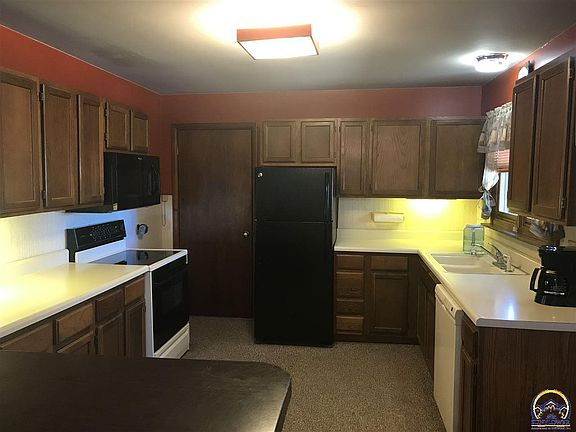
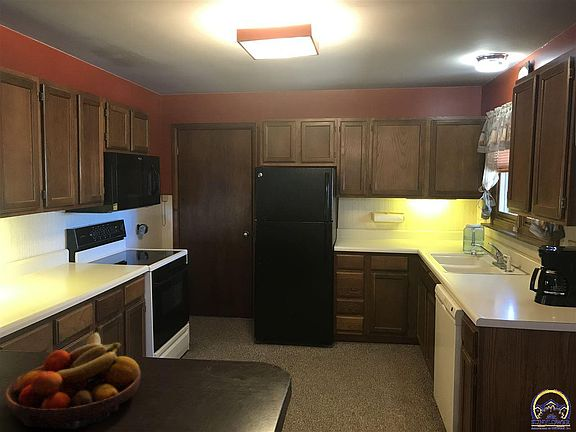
+ fruit bowl [4,331,142,430]
